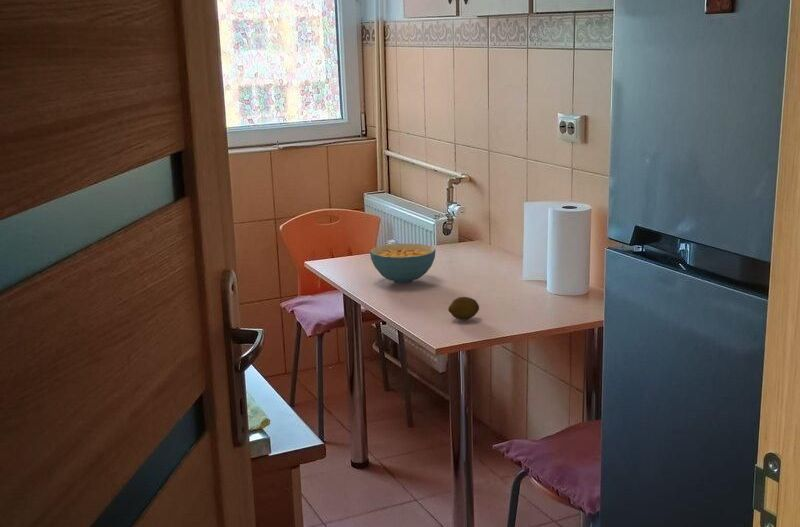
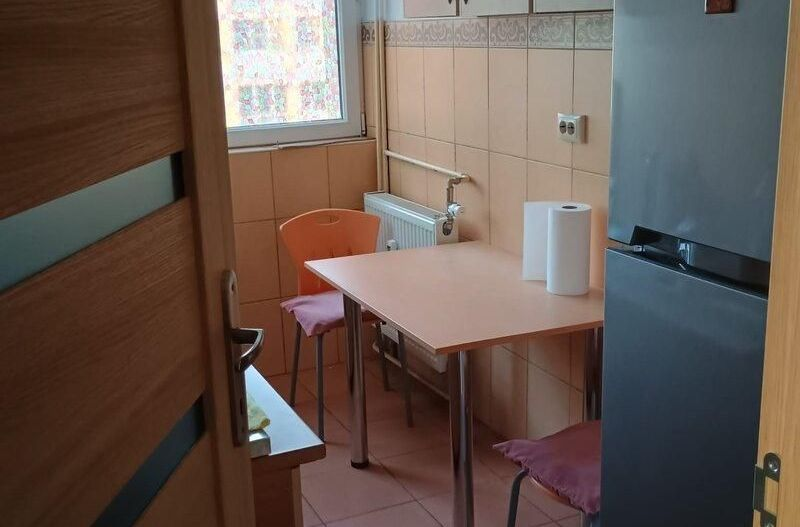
- cereal bowl [369,242,437,285]
- fruit [447,296,480,321]
